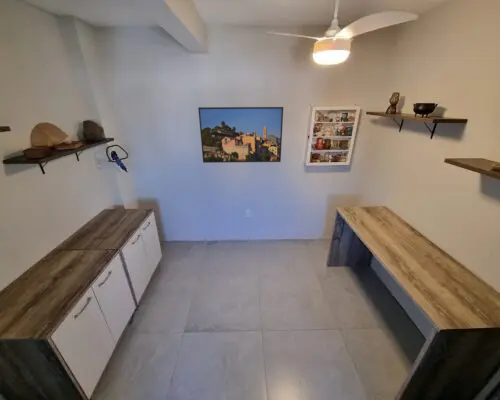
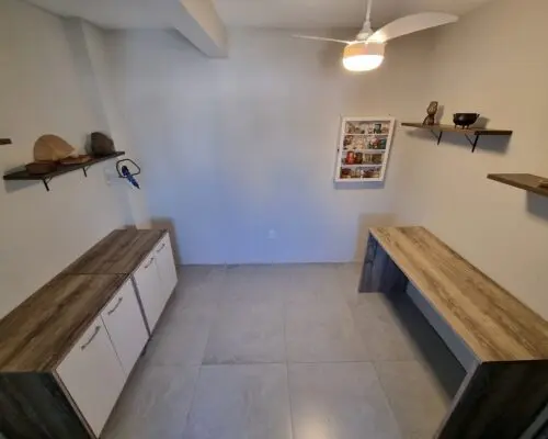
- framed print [197,106,284,164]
